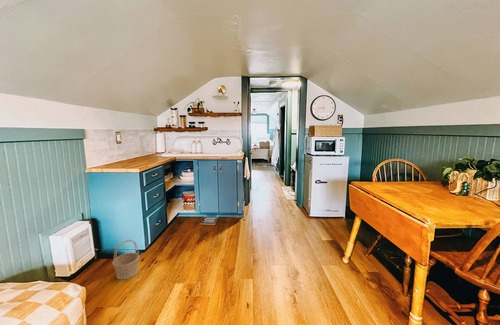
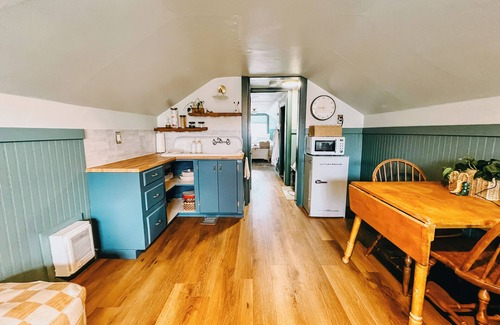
- basket [111,239,140,280]
